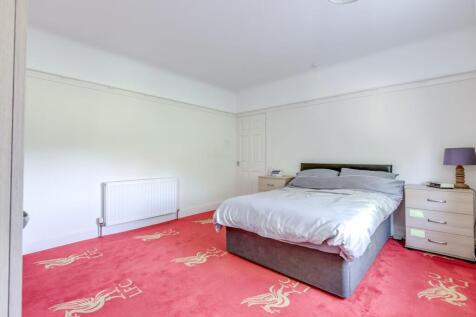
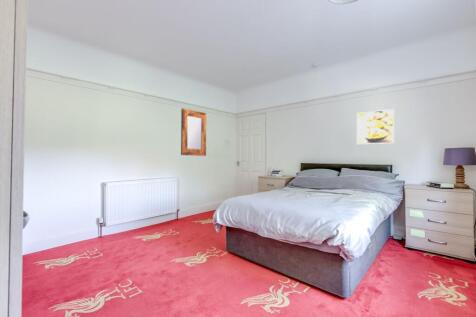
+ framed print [356,108,395,145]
+ home mirror [180,107,207,157]
